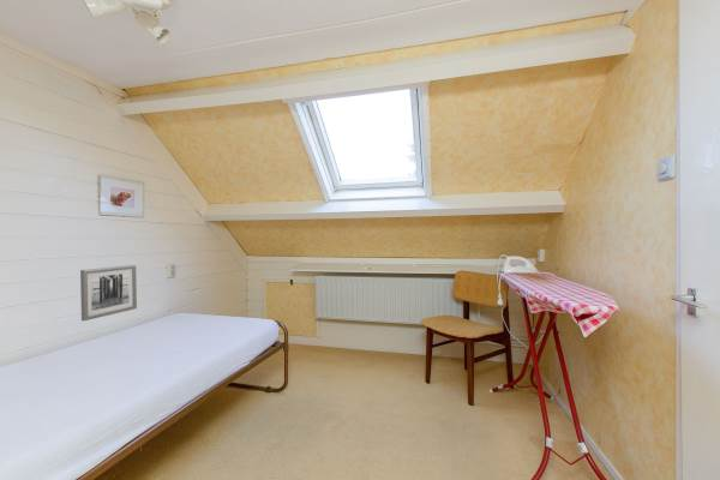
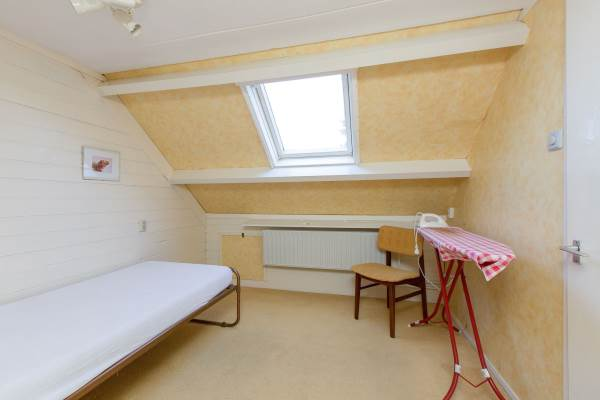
- wall art [79,264,138,322]
